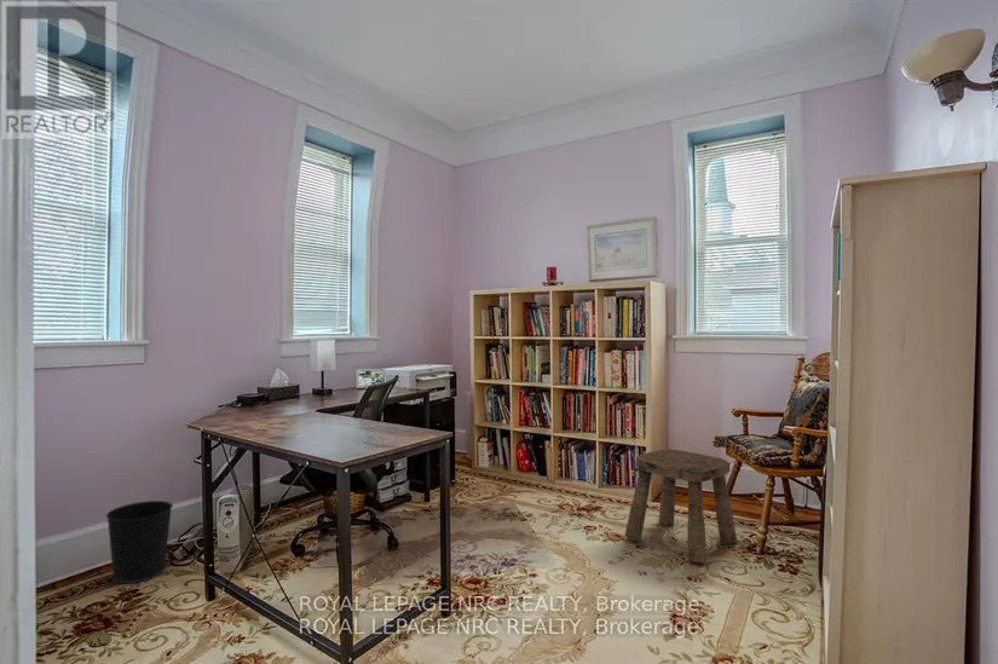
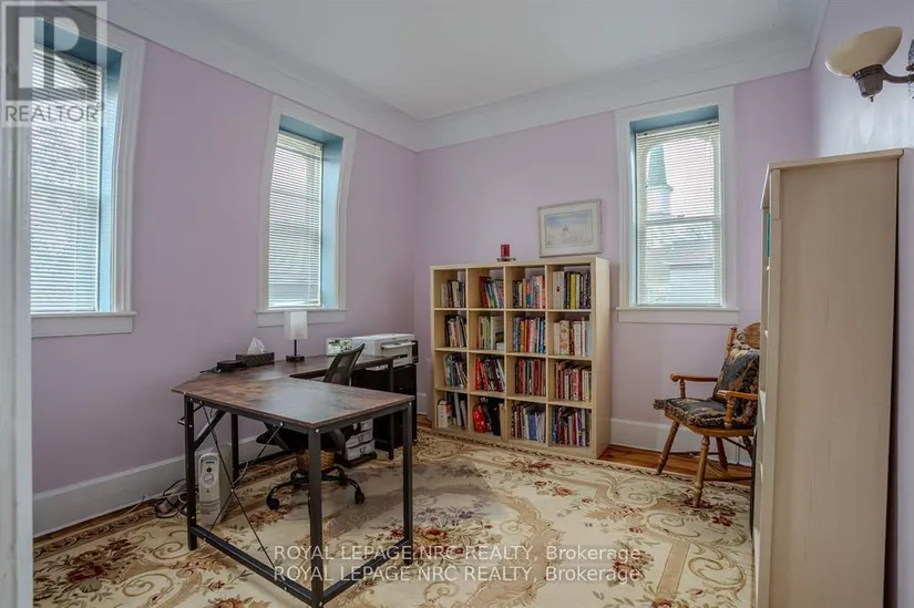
- wastebasket [105,500,174,584]
- stool [624,448,738,564]
